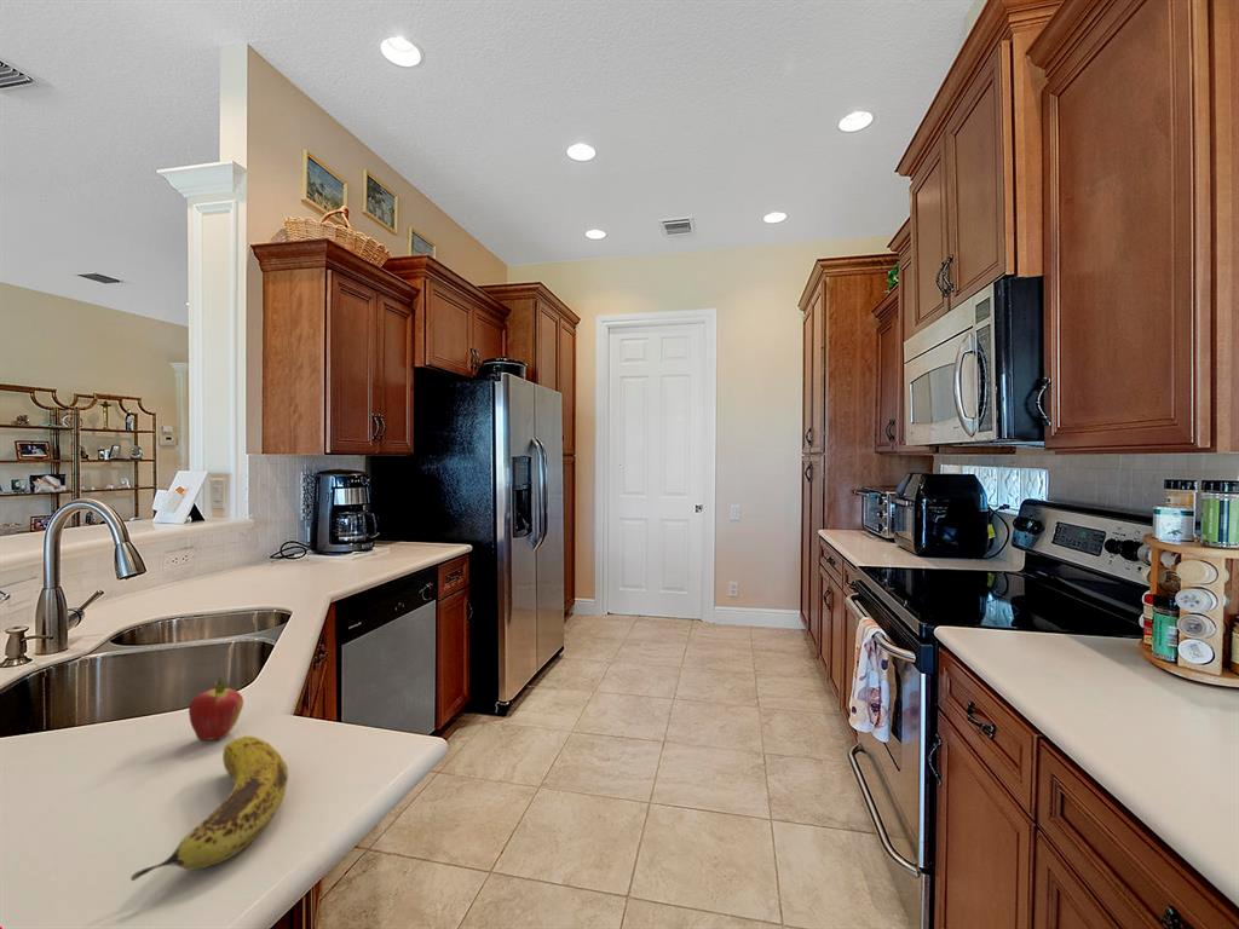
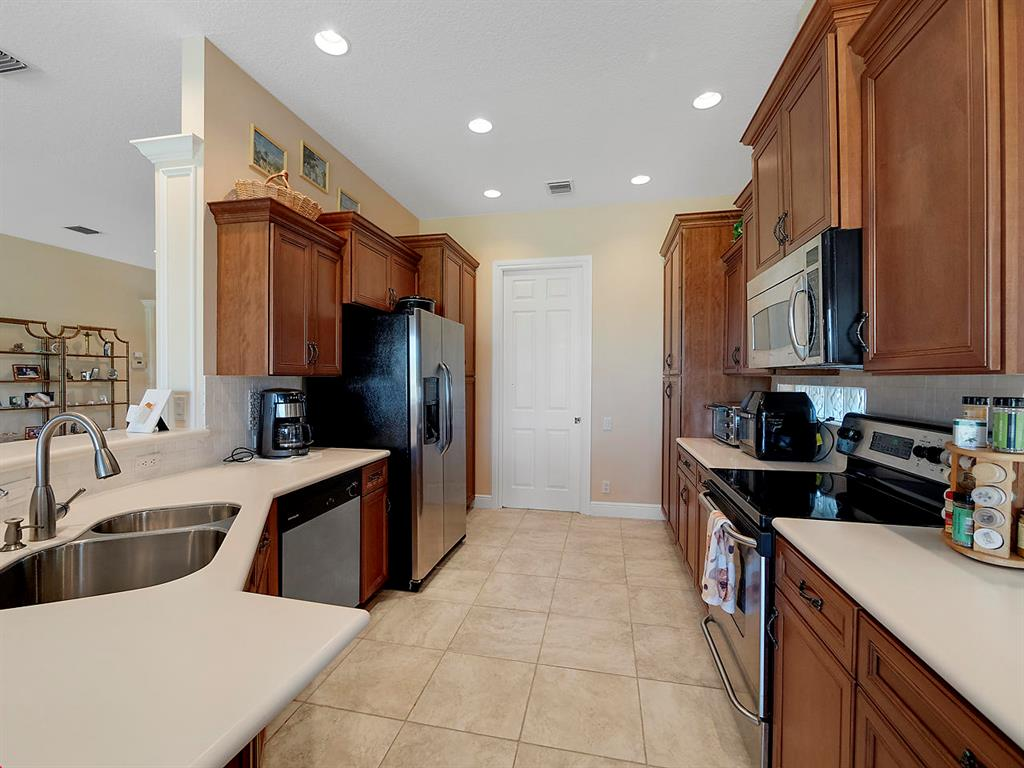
- fruit [129,735,289,882]
- fruit [188,677,244,742]
